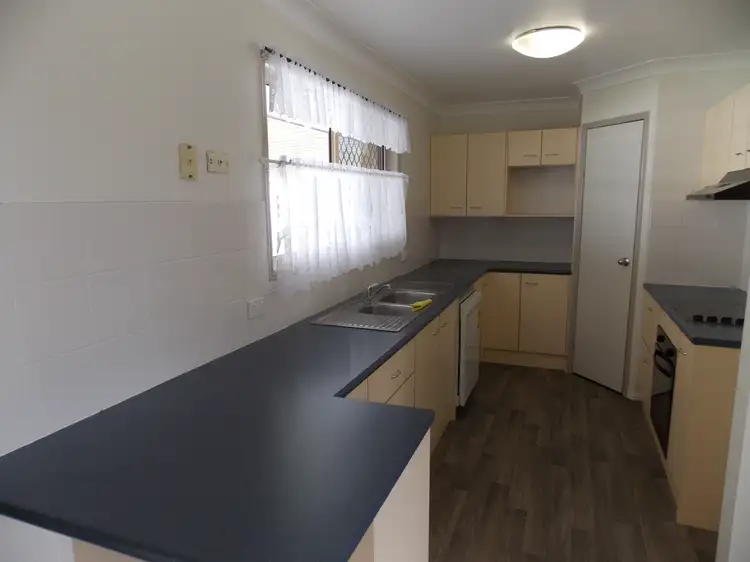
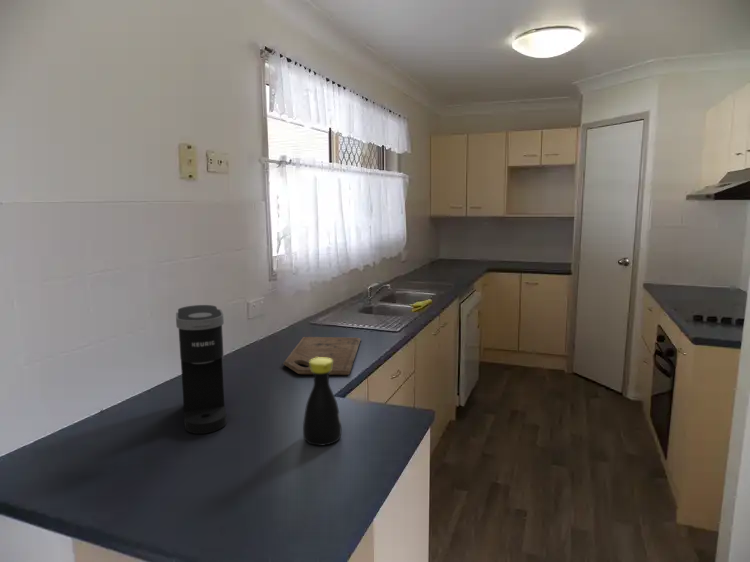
+ bottle [302,357,342,447]
+ cutting board [282,336,362,376]
+ coffee maker [175,304,228,435]
